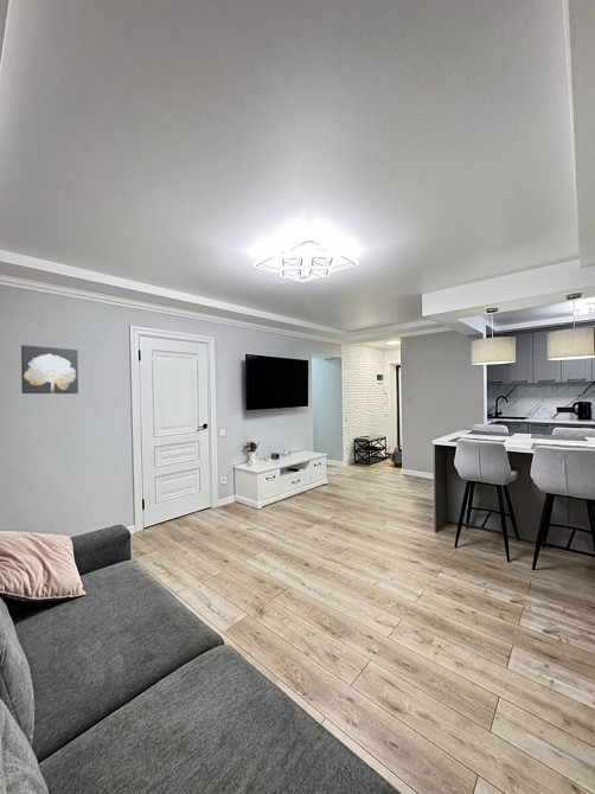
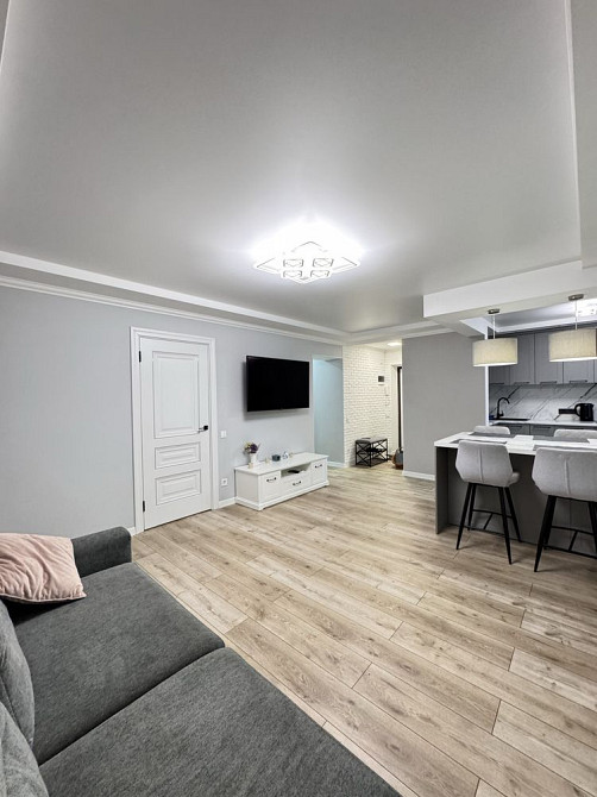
- wall art [20,345,79,395]
